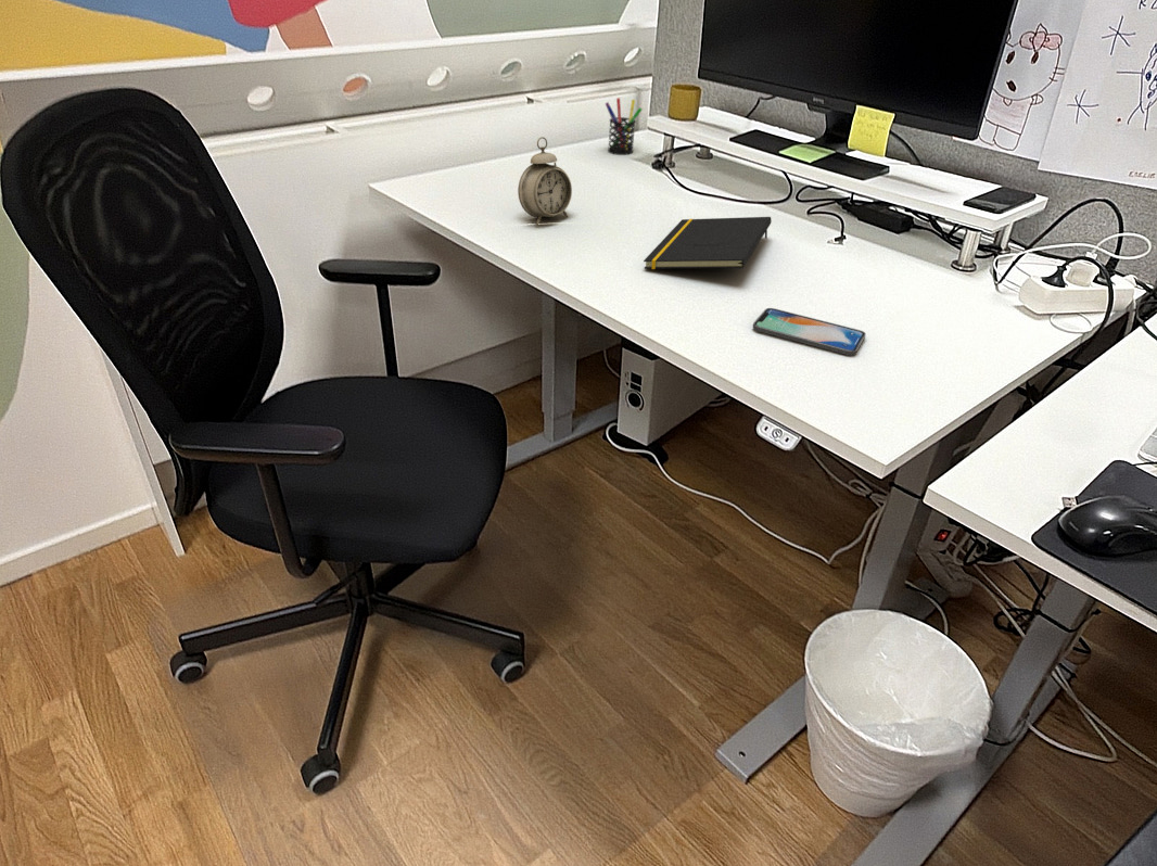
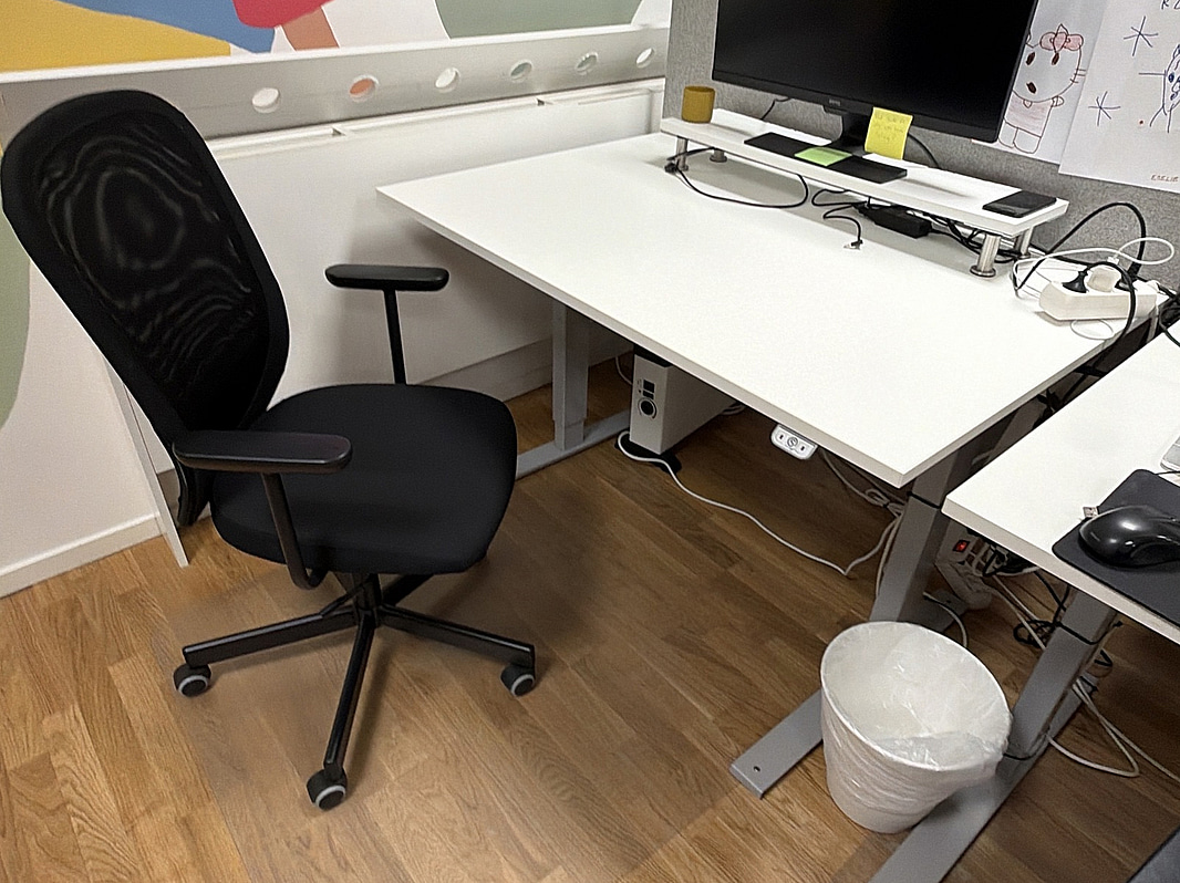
- smartphone [752,307,867,356]
- notepad [643,216,773,270]
- alarm clock [517,136,573,226]
- pen holder [605,97,643,156]
